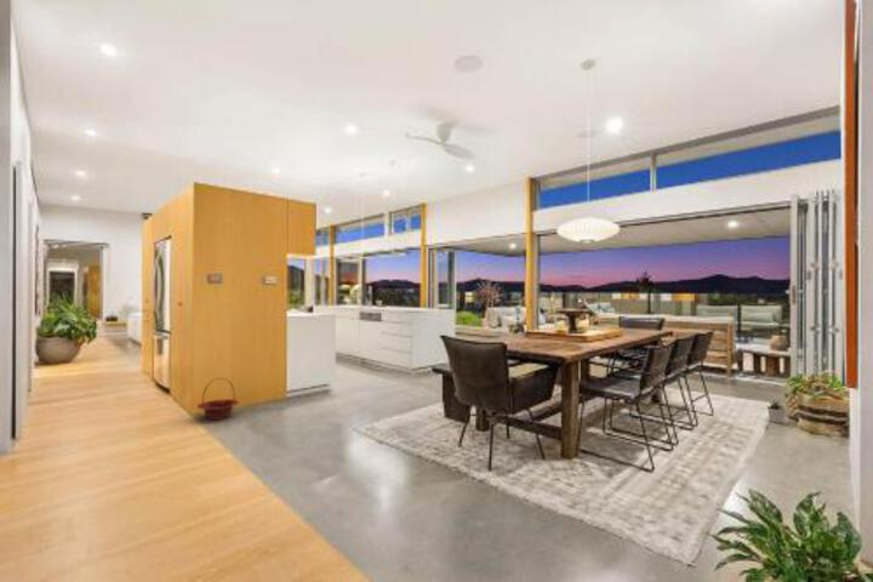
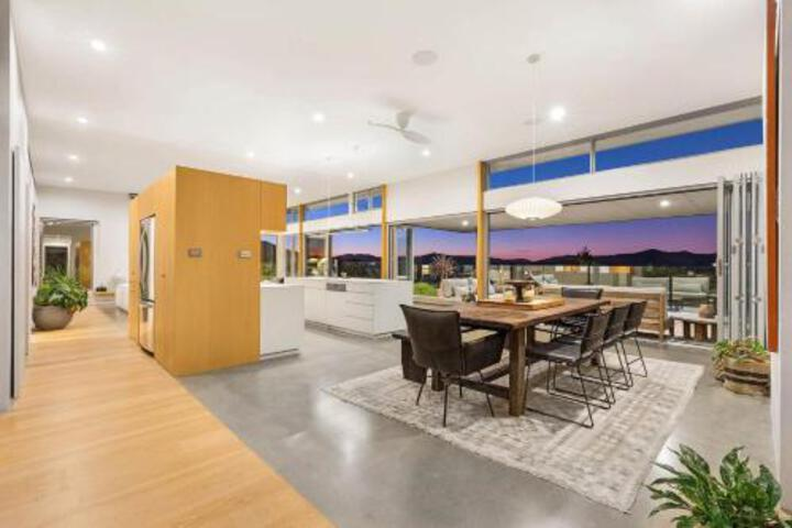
- basket [195,377,240,421]
- potted plant [764,400,787,424]
